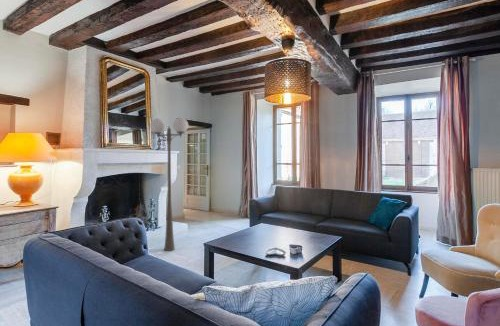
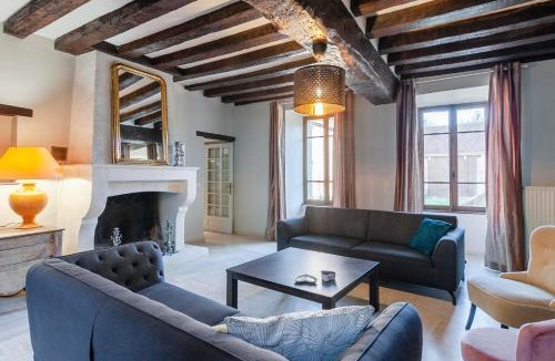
- floor lamp [149,117,189,252]
